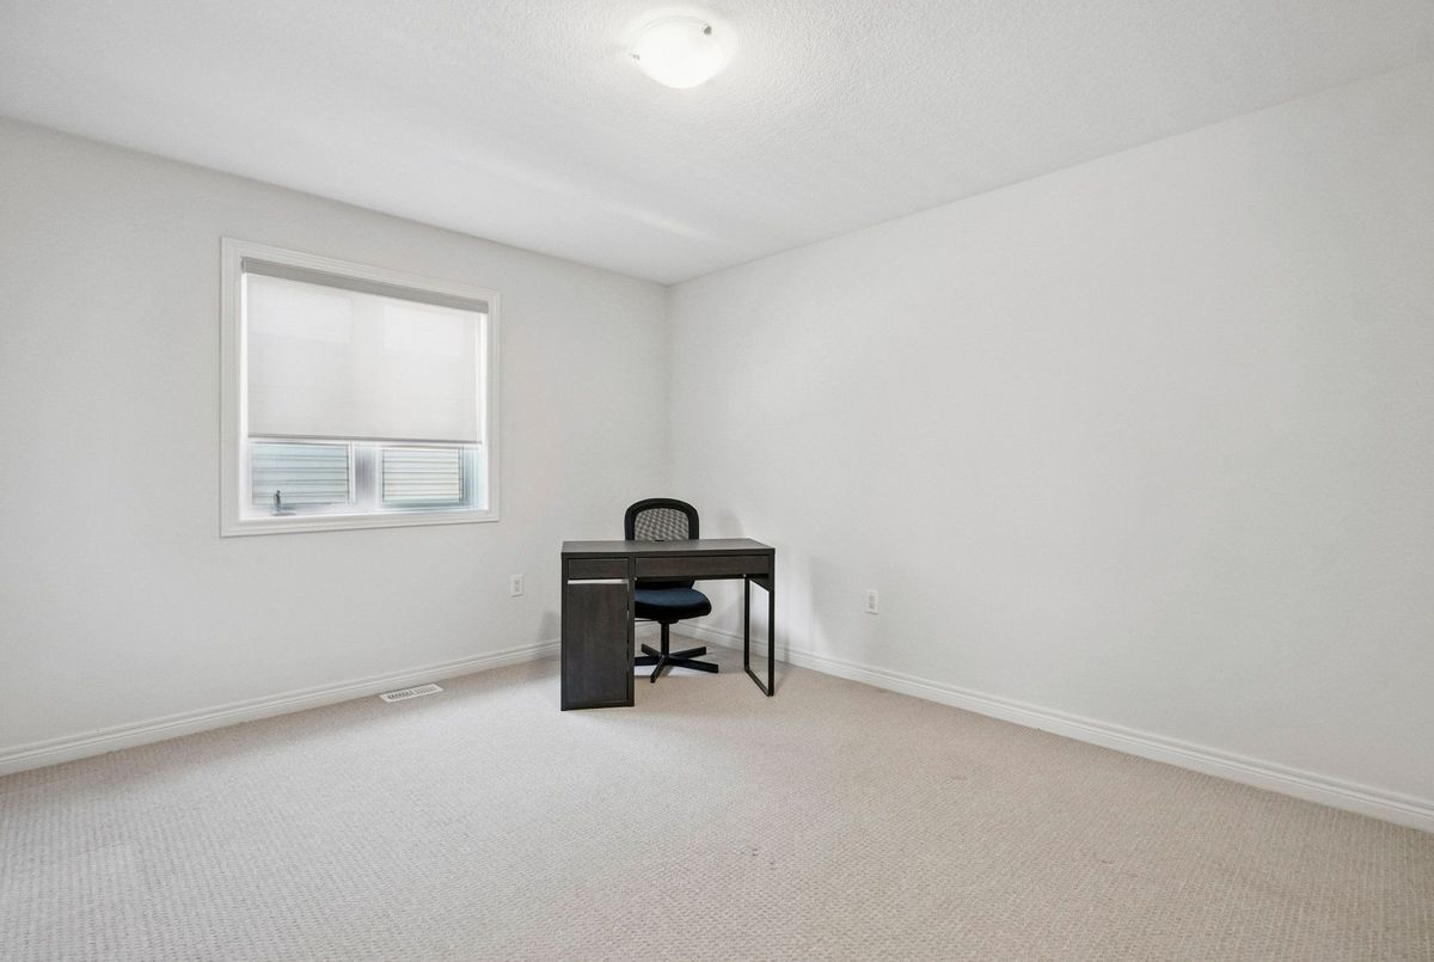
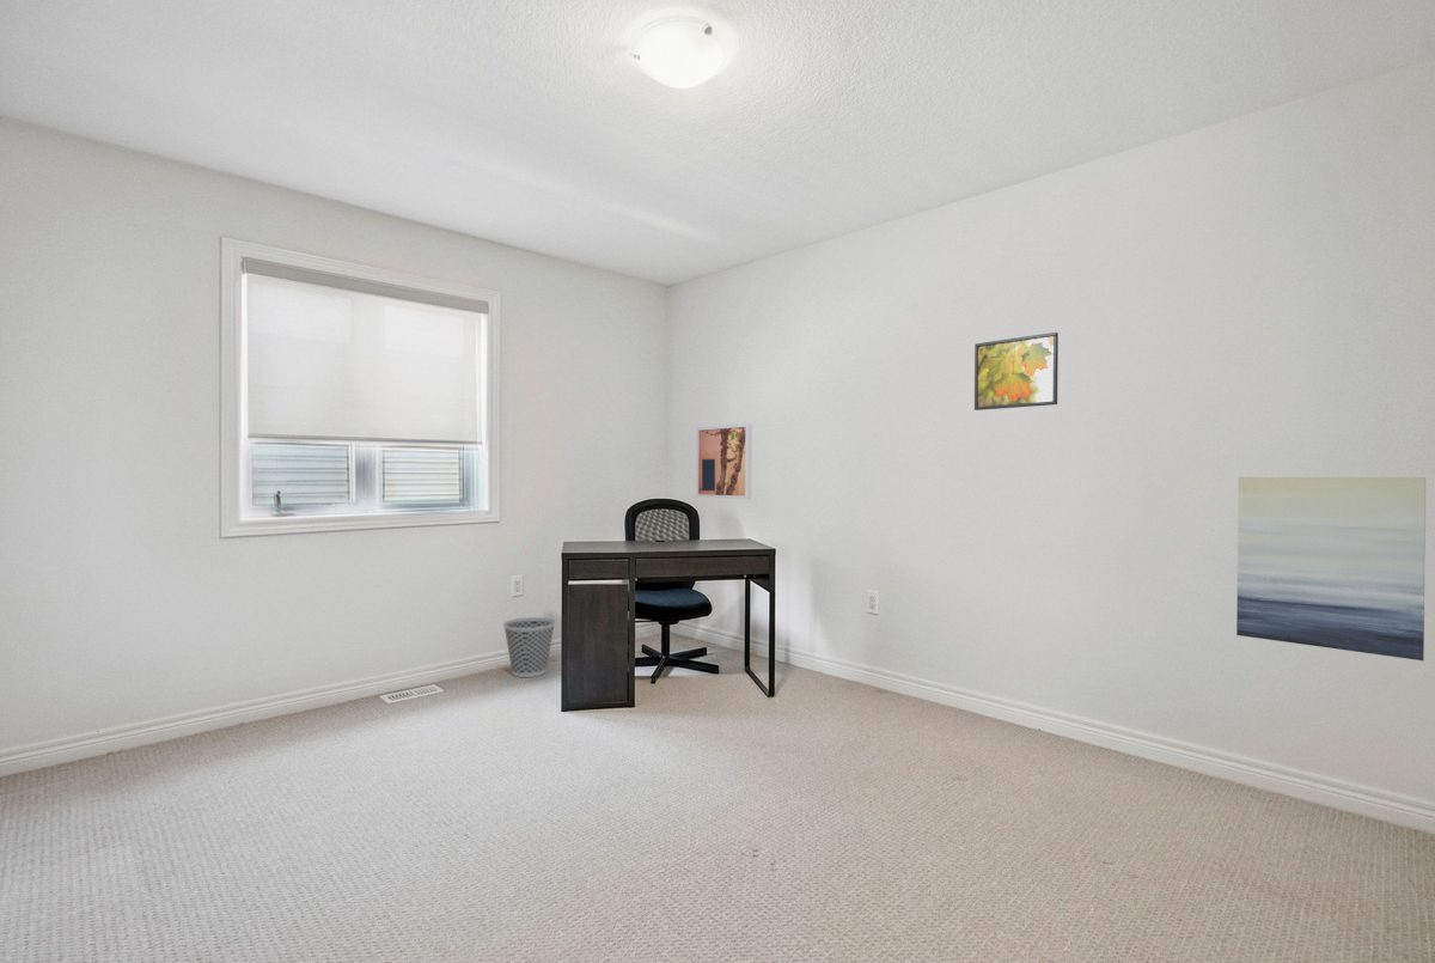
+ wall art [695,422,753,500]
+ wall art [1235,476,1427,662]
+ wastebasket [502,616,557,678]
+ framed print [973,331,1060,412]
